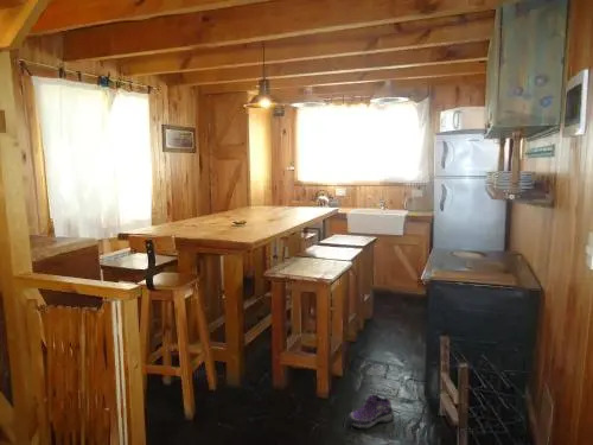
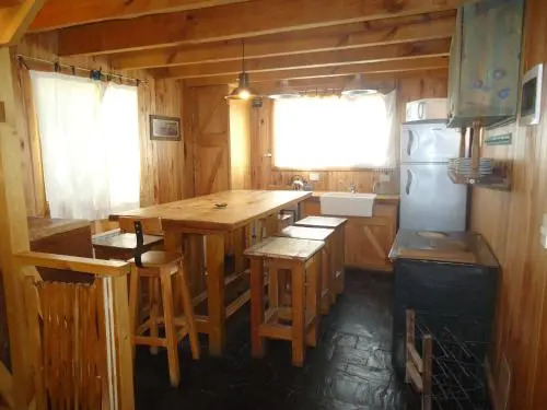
- hiking boot [345,394,395,430]
